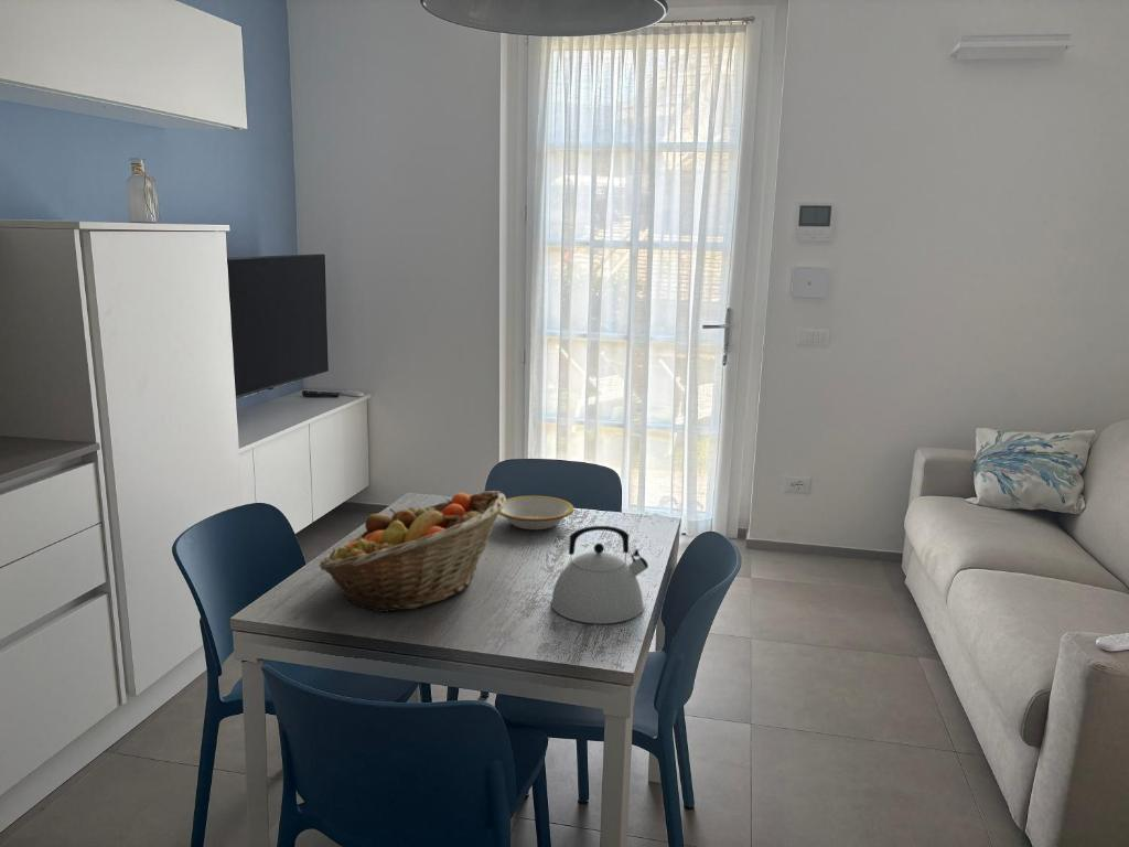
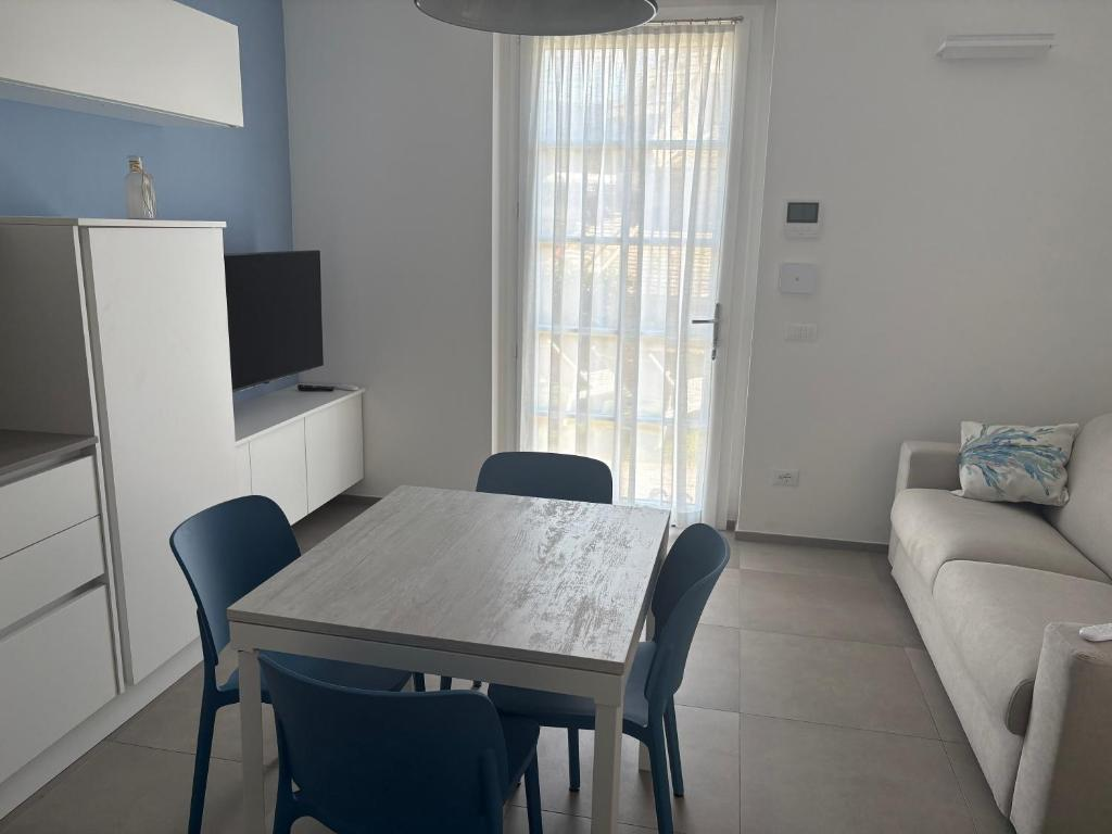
- bowl [498,495,574,532]
- fruit basket [319,490,507,613]
- kettle [550,525,649,624]
